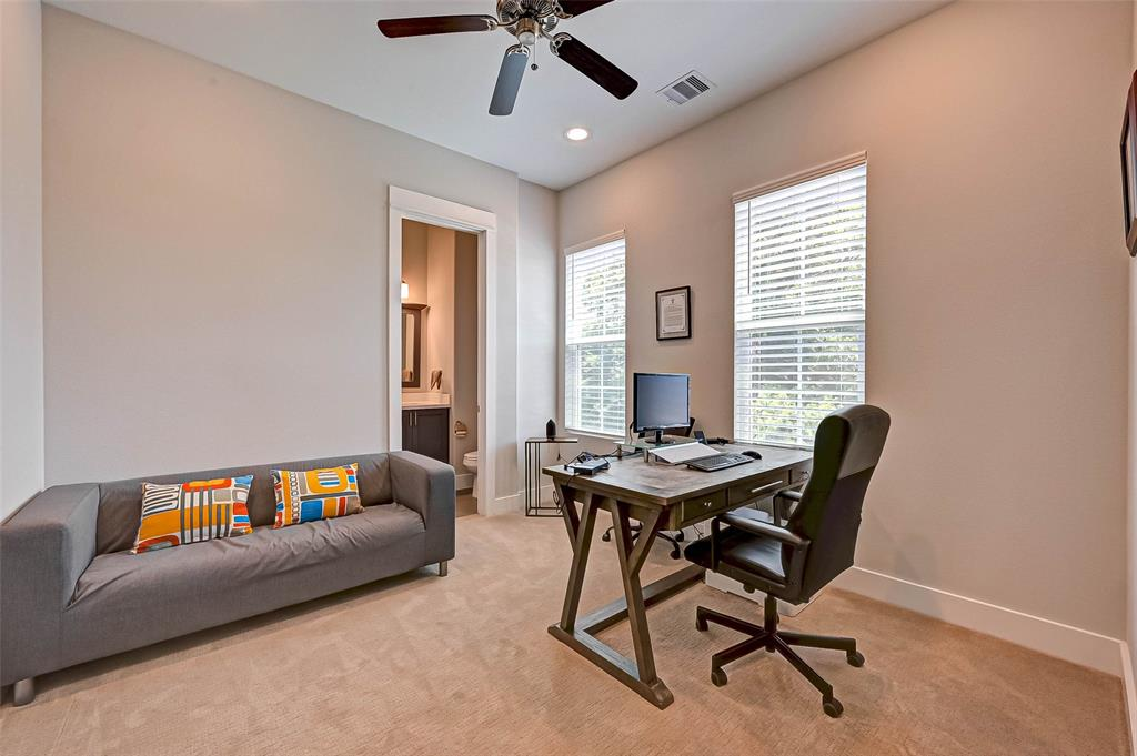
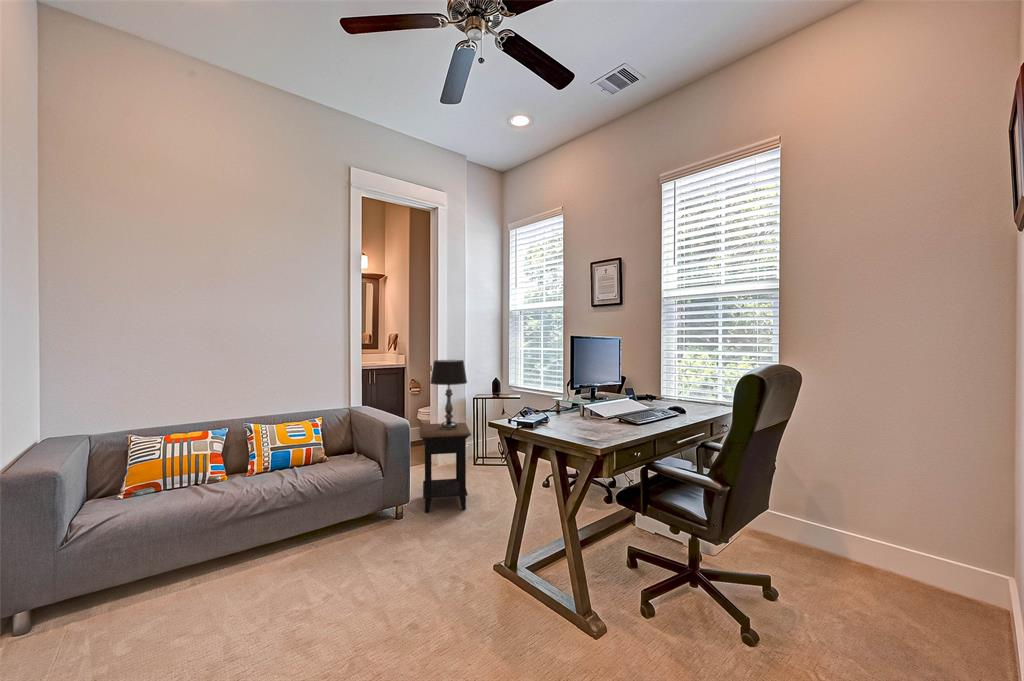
+ table lamp [429,359,468,429]
+ side table [419,422,472,514]
